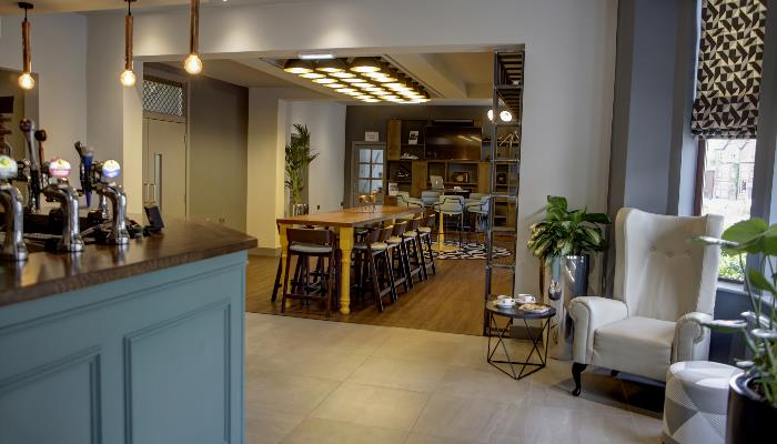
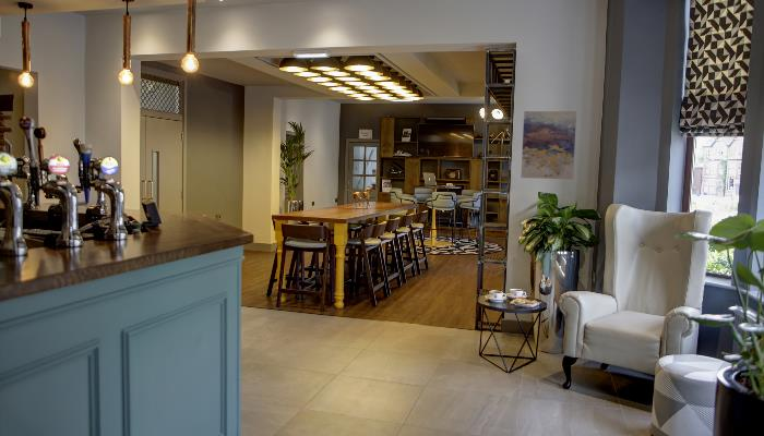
+ wall art [520,110,577,180]
